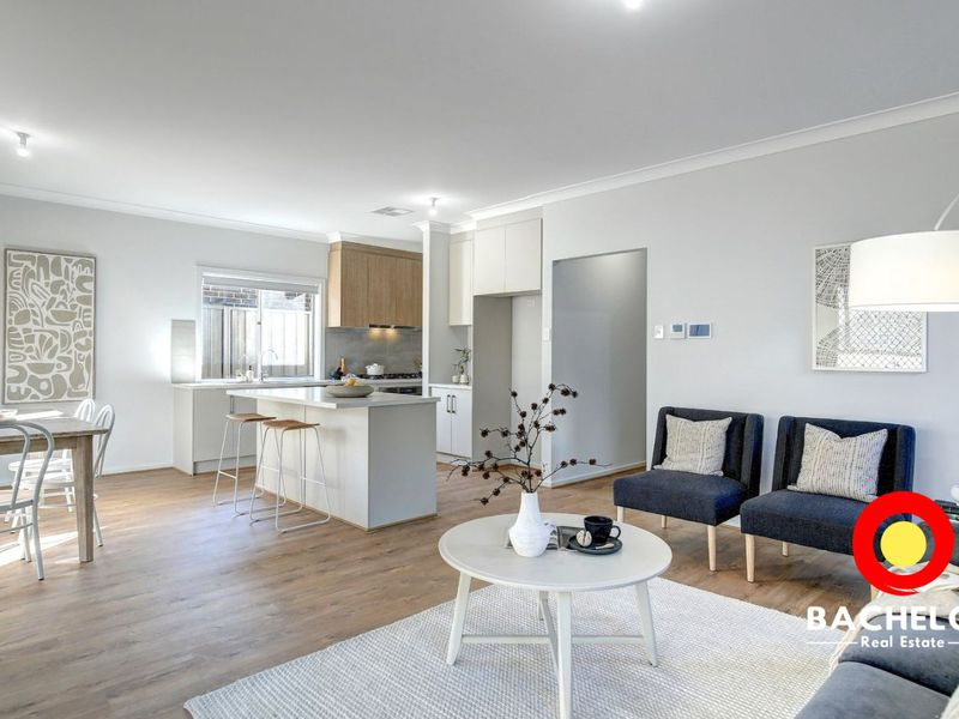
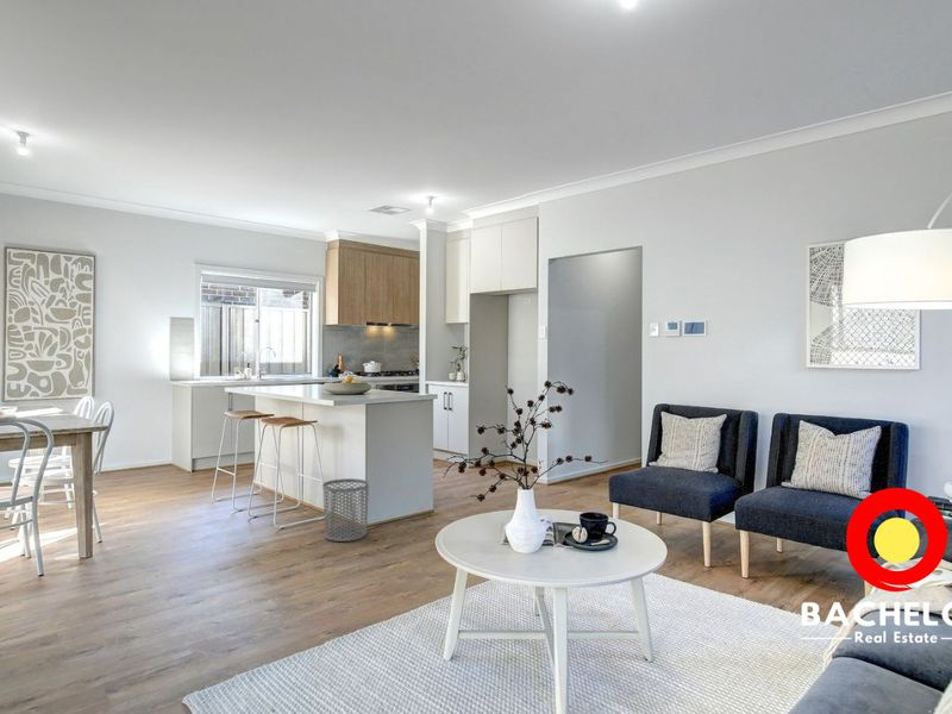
+ waste bin [321,477,370,543]
